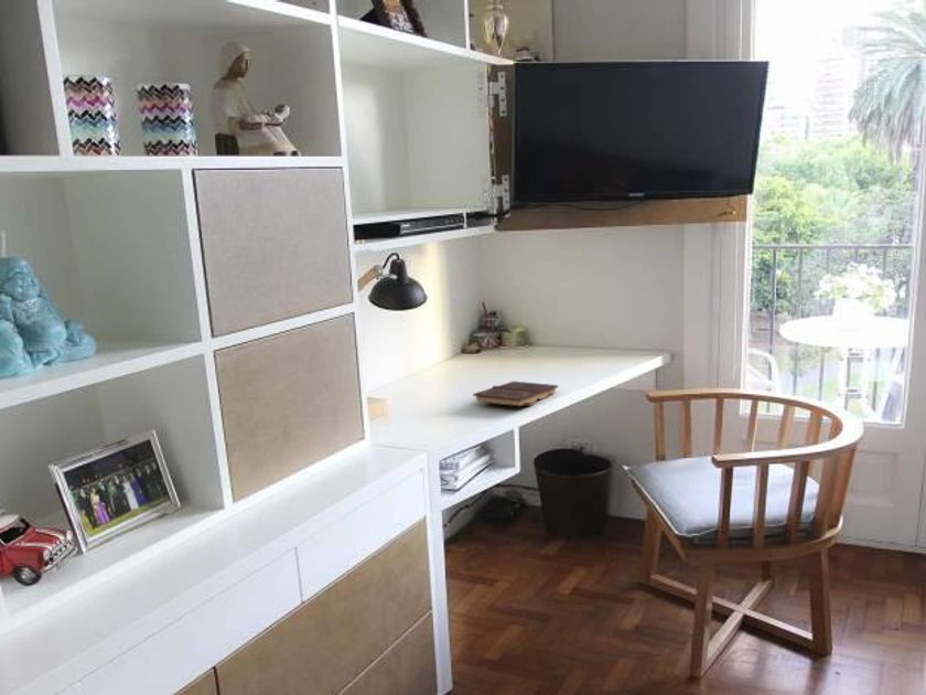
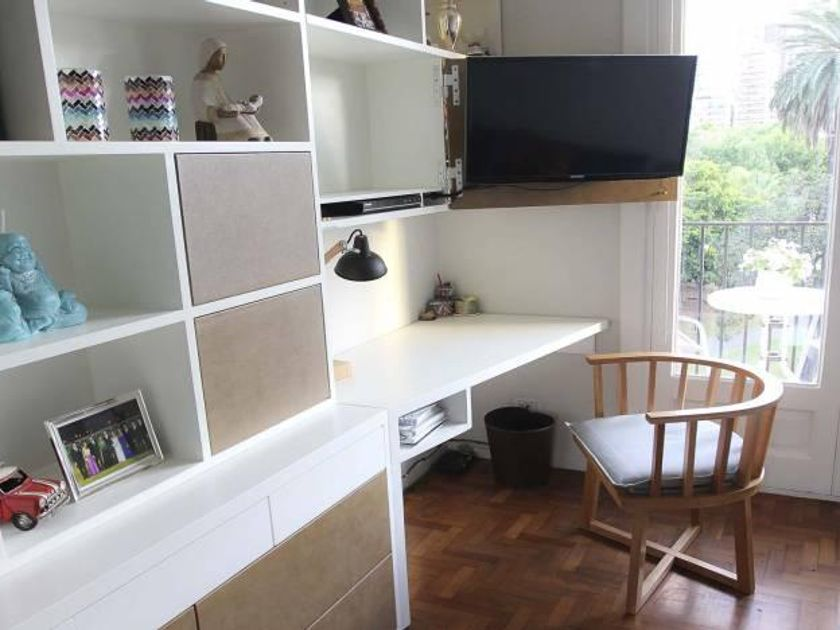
- book [472,381,559,407]
